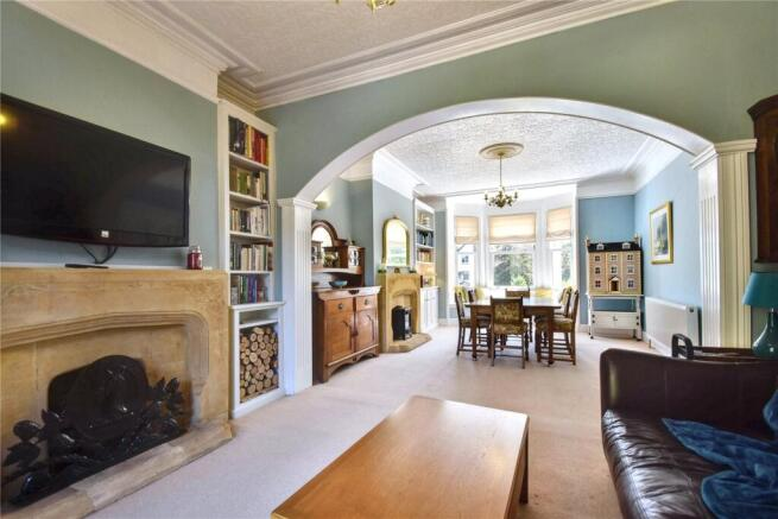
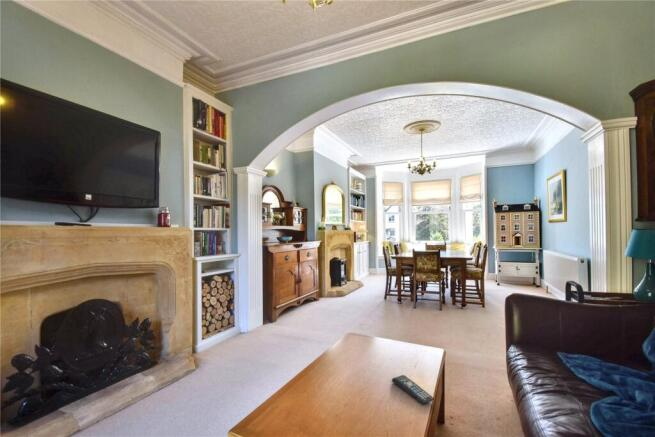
+ remote control [391,374,435,405]
